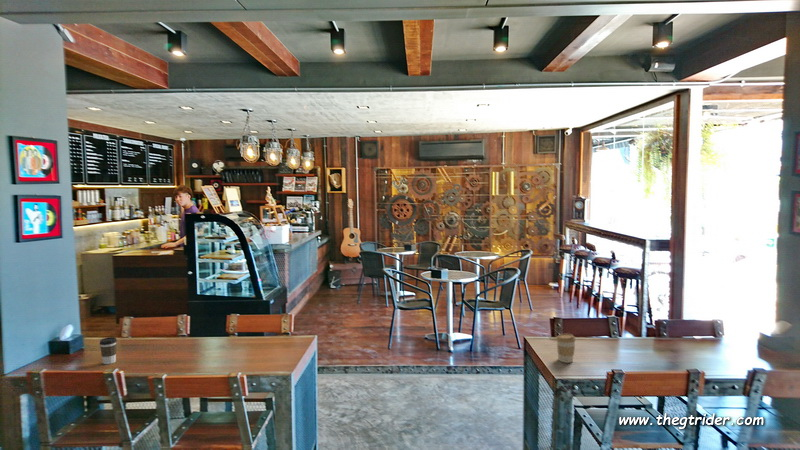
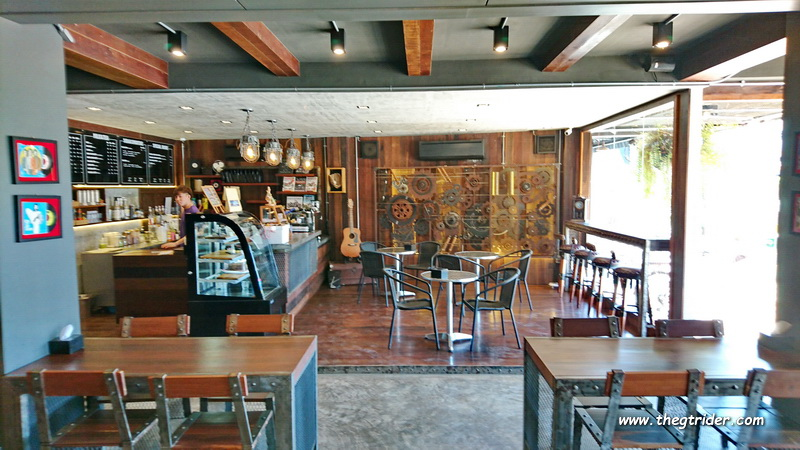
- coffee cup [99,336,118,365]
- coffee cup [555,333,577,364]
